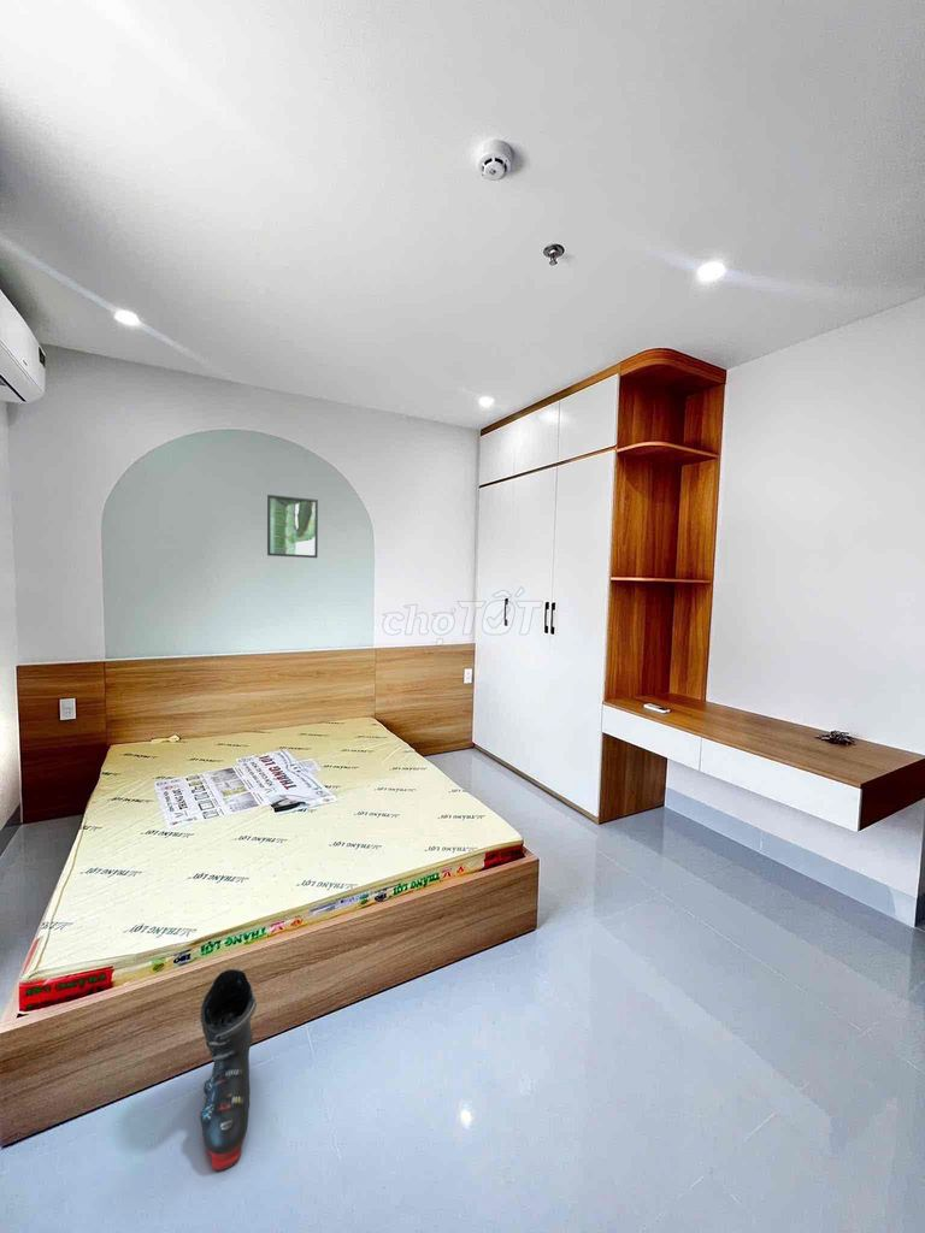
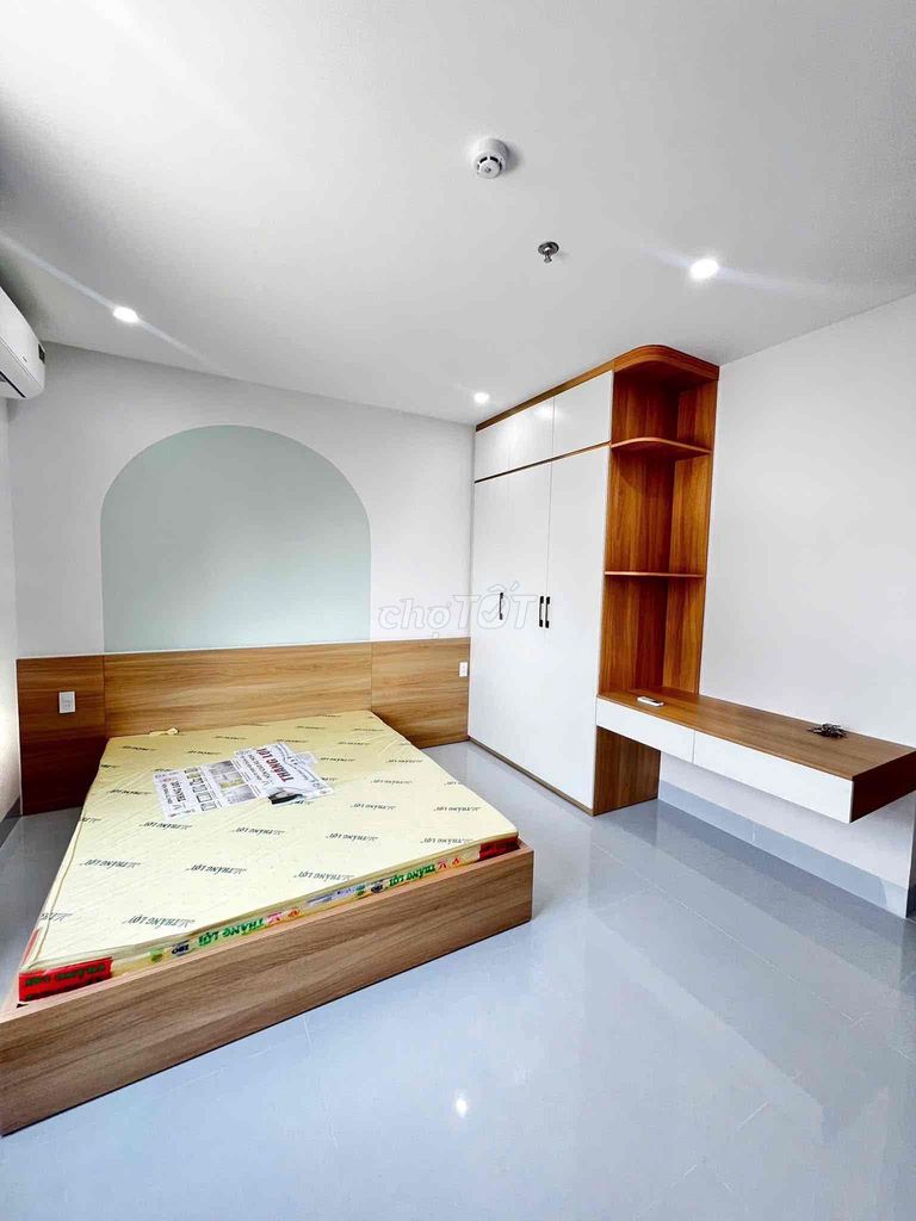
- ski boot [199,968,258,1172]
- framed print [266,494,319,559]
